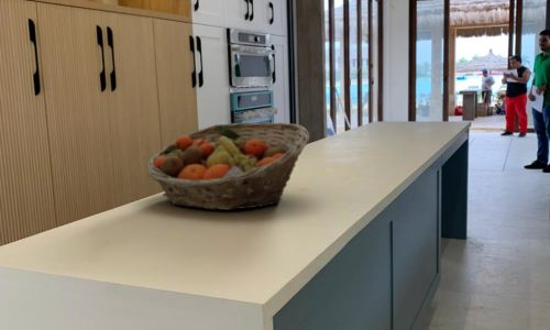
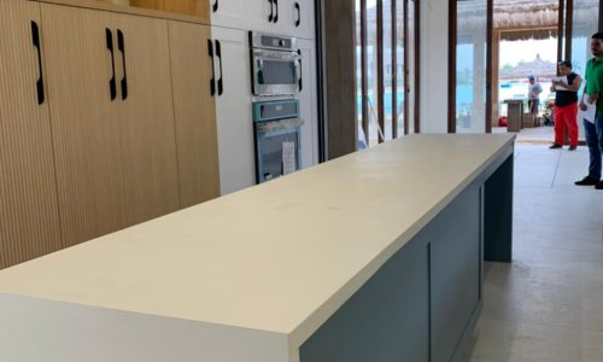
- fruit basket [145,121,310,211]
